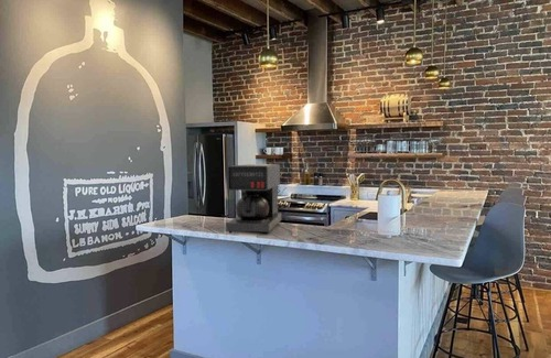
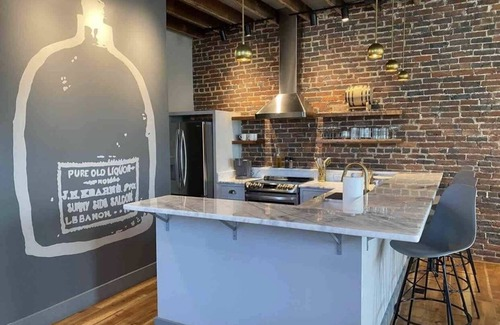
- coffee maker [225,163,282,235]
